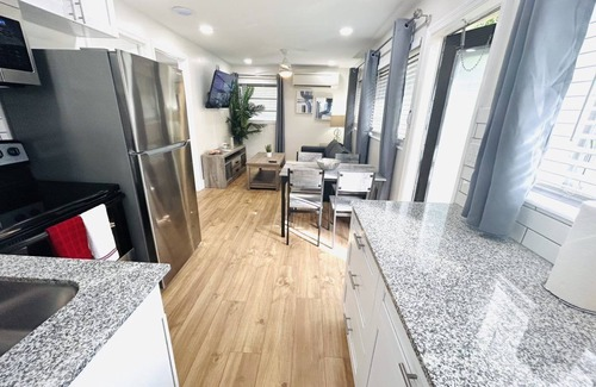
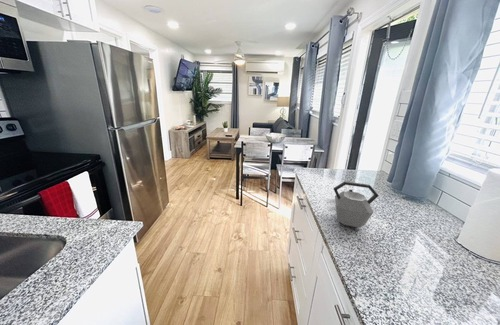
+ kettle [332,180,380,228]
